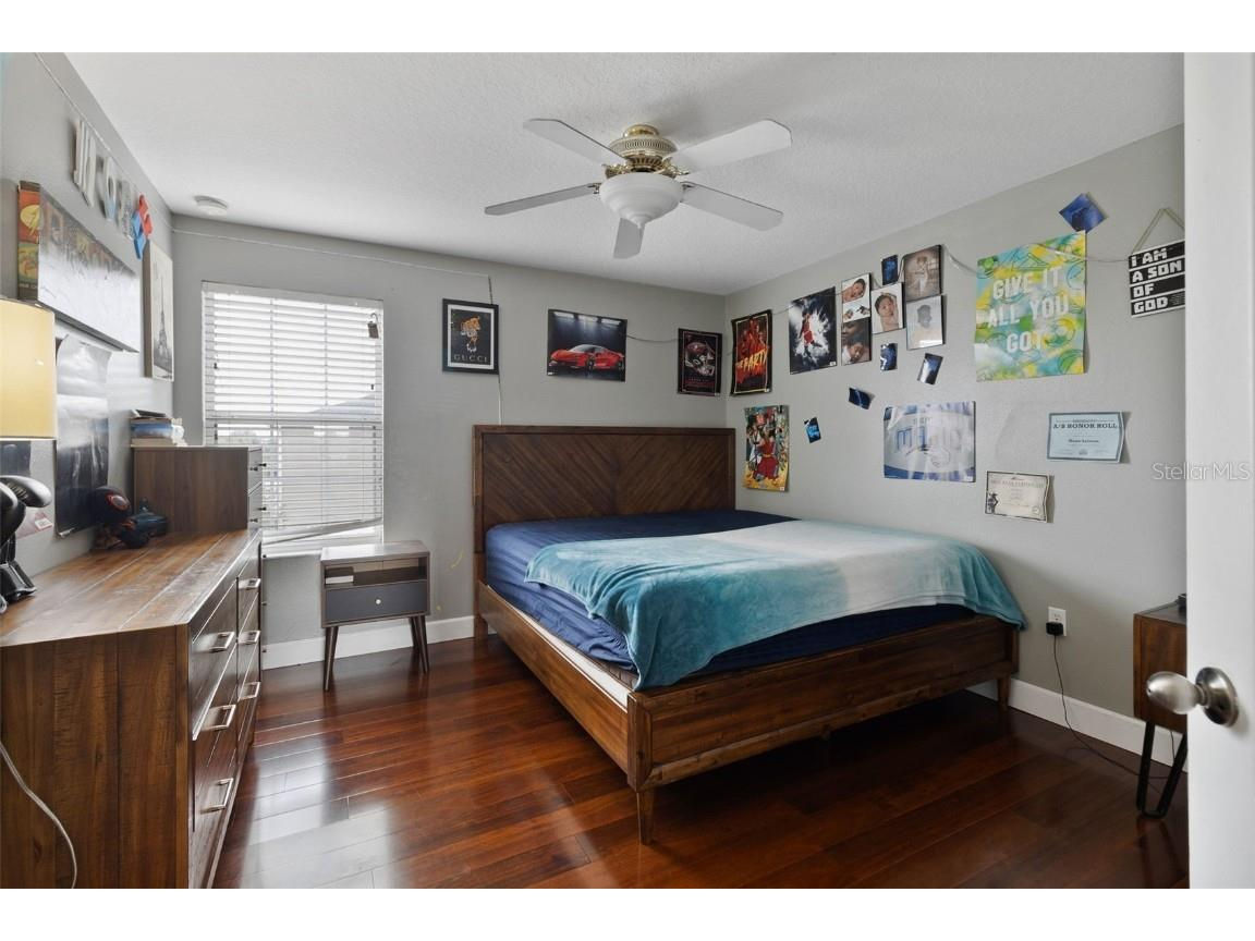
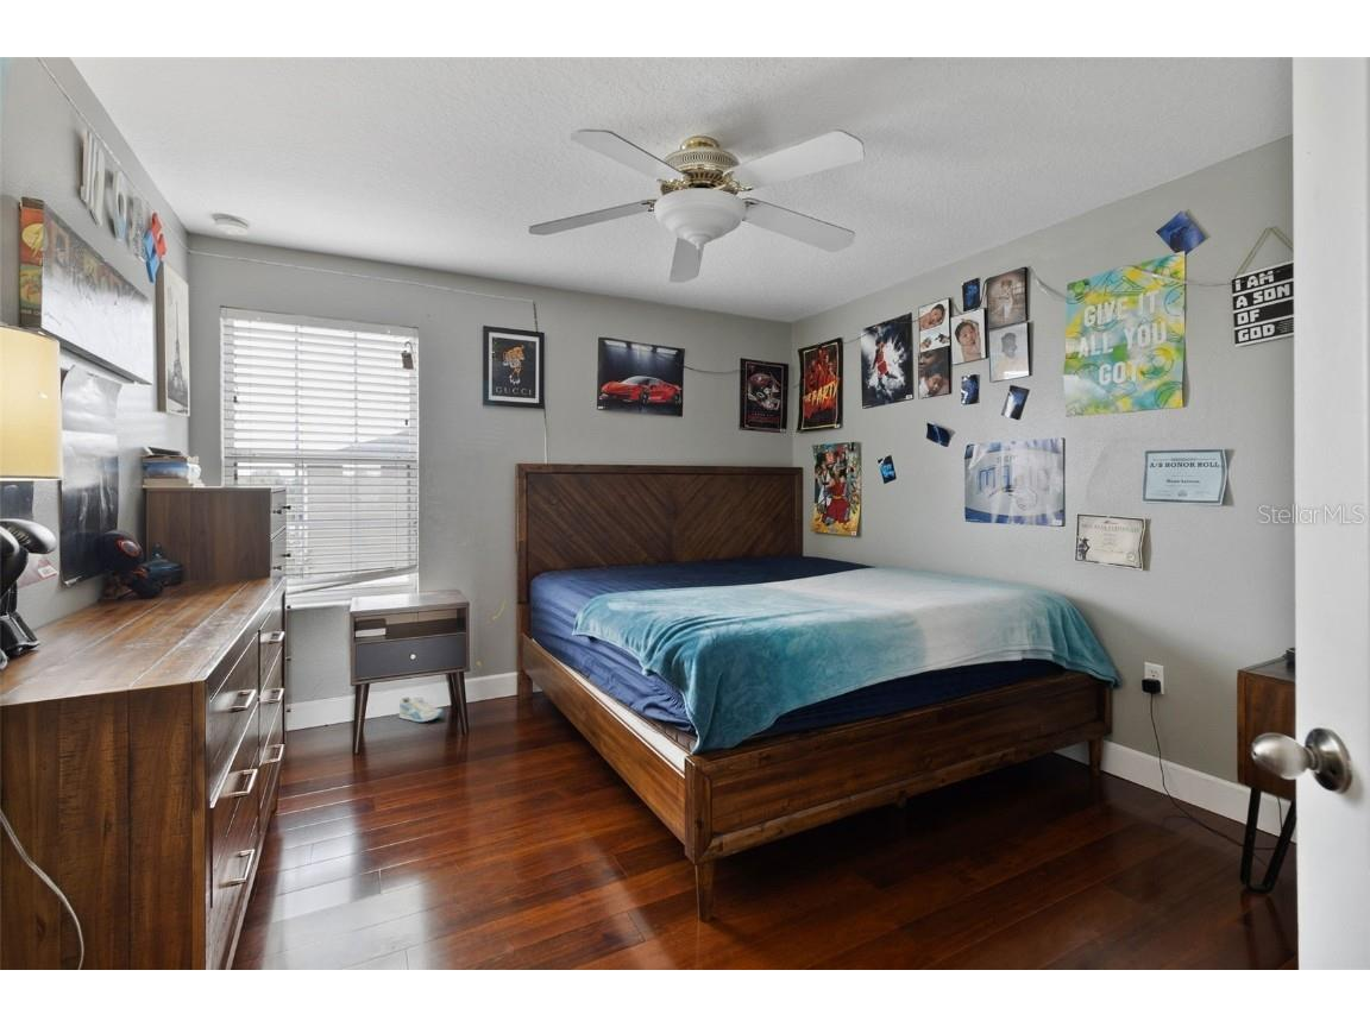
+ sneaker [397,695,445,723]
